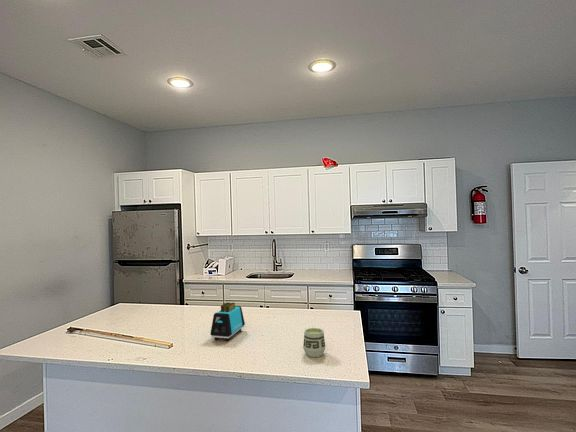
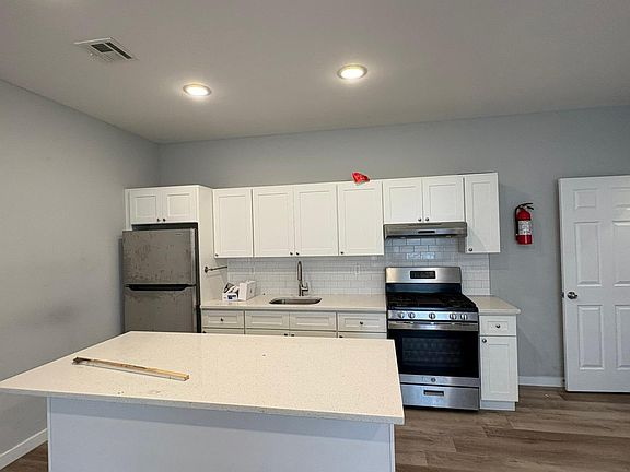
- cup [302,327,326,358]
- toaster [209,301,246,342]
